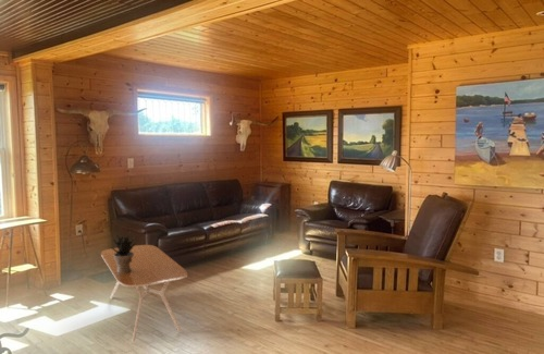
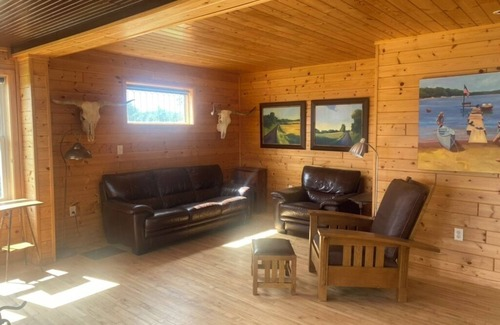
- potted plant [108,230,138,273]
- coffee table [100,244,188,344]
